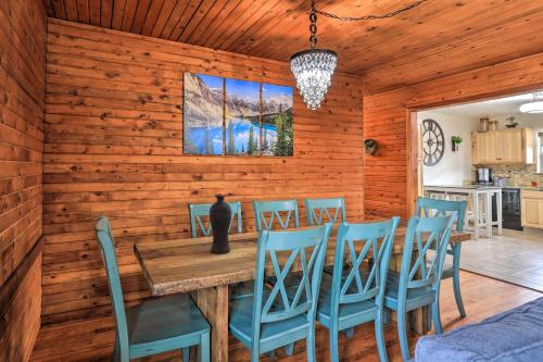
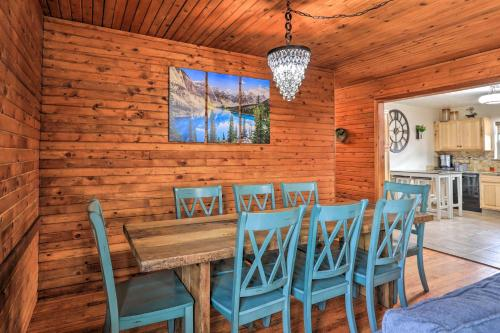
- vase [209,195,232,254]
